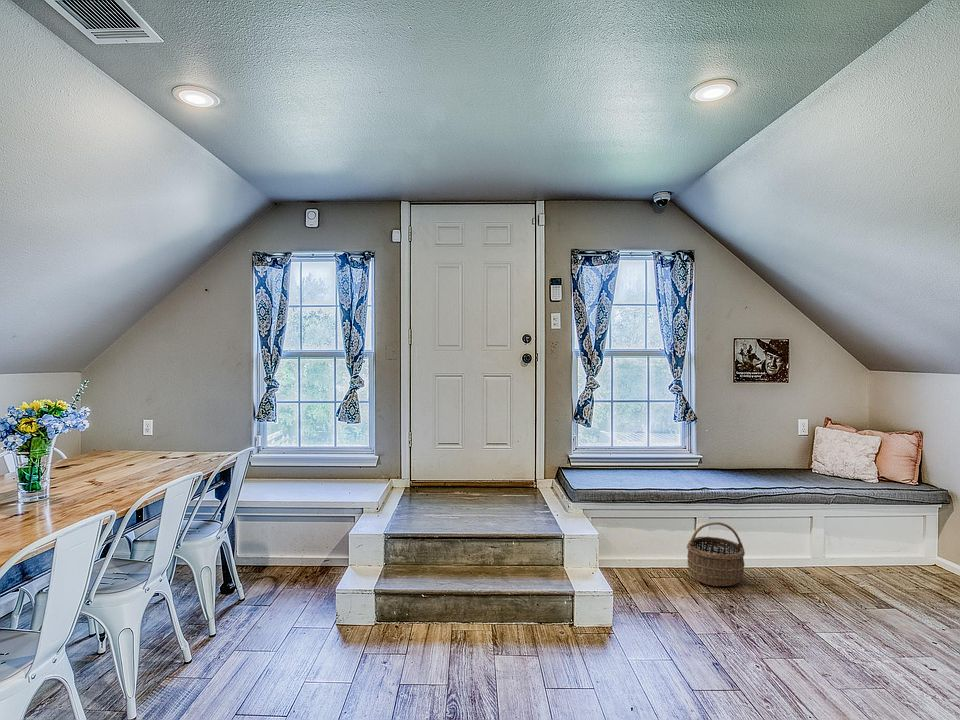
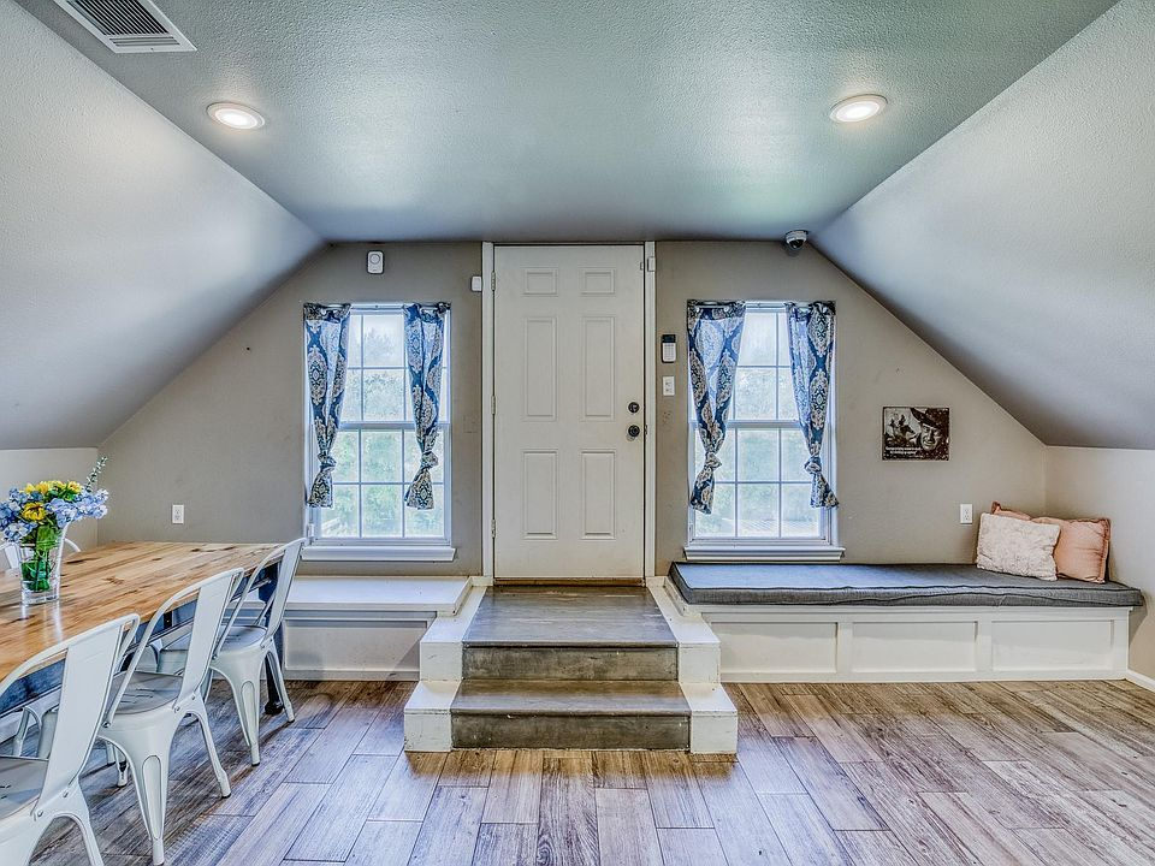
- wicker basket [686,521,746,587]
